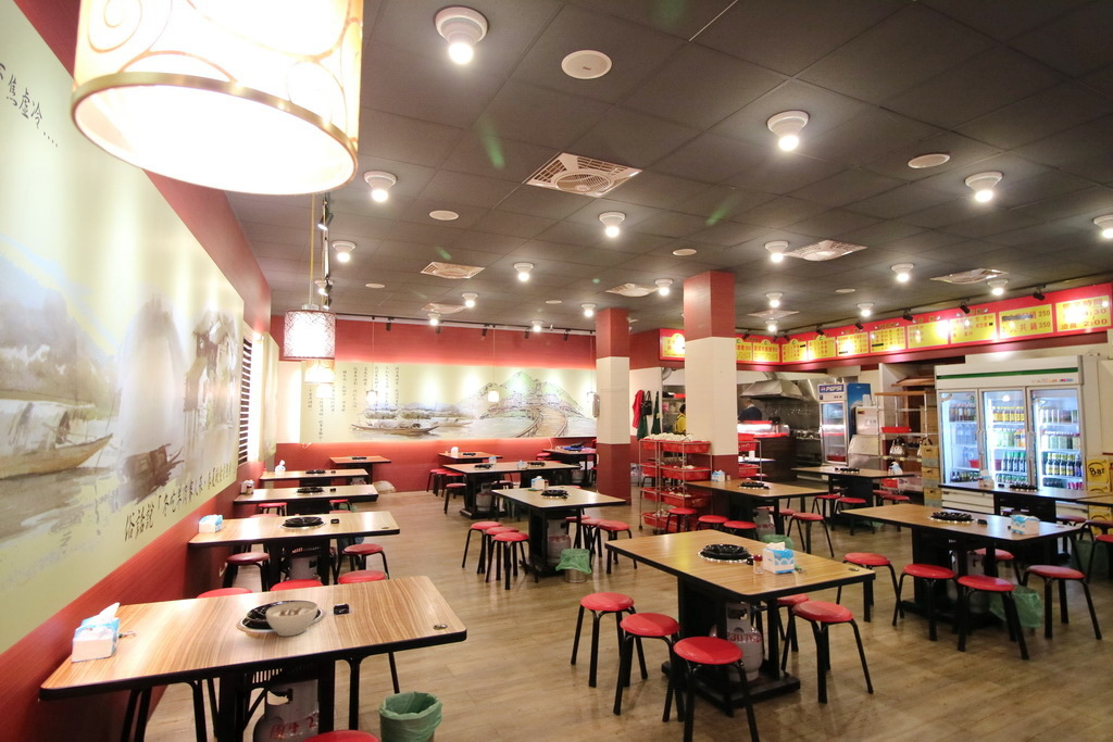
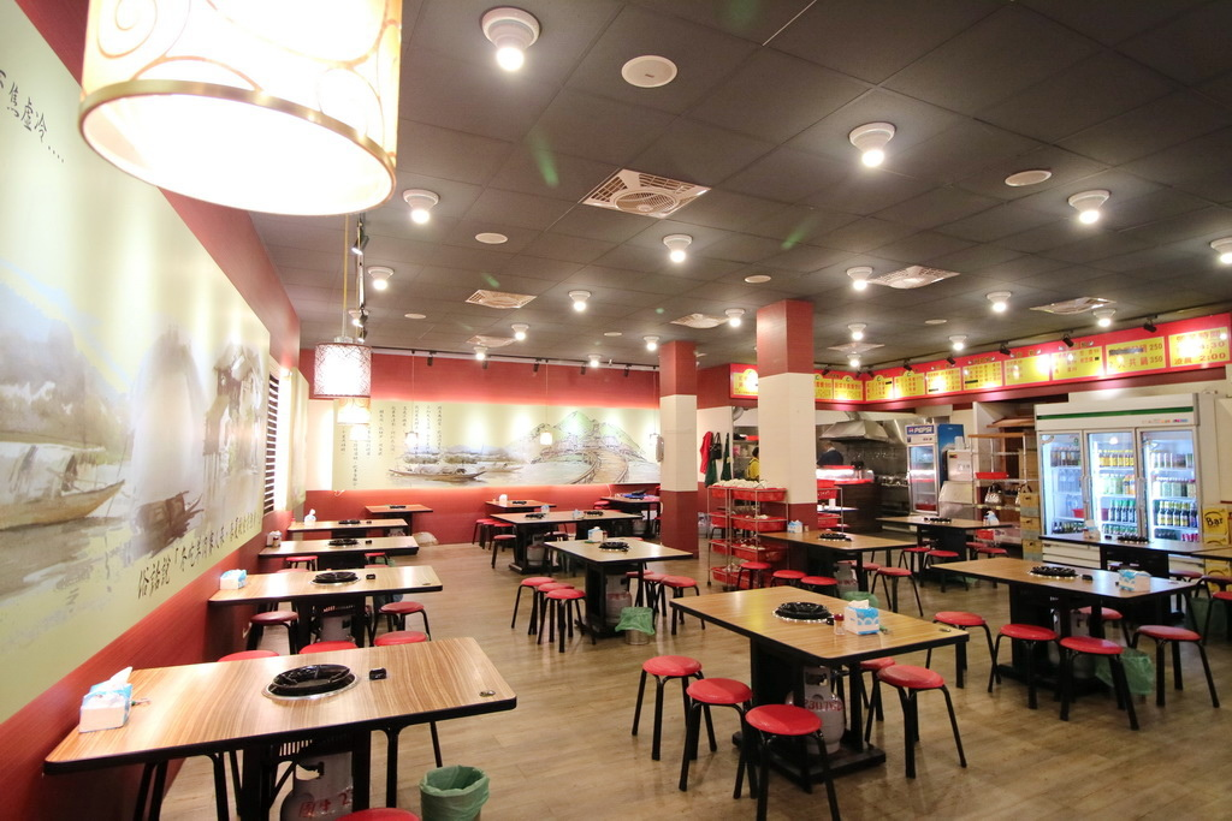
- soup bowl [265,600,320,637]
